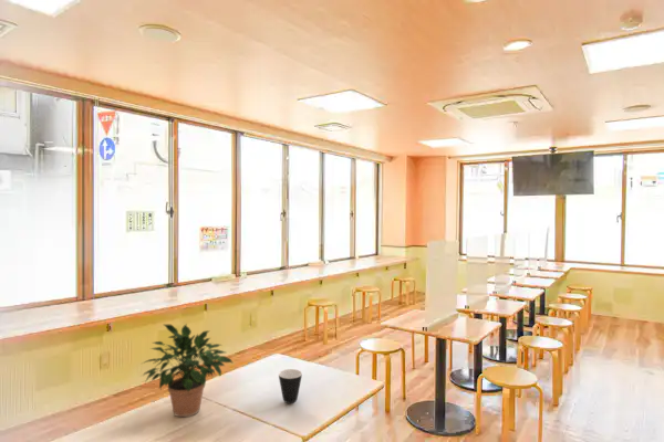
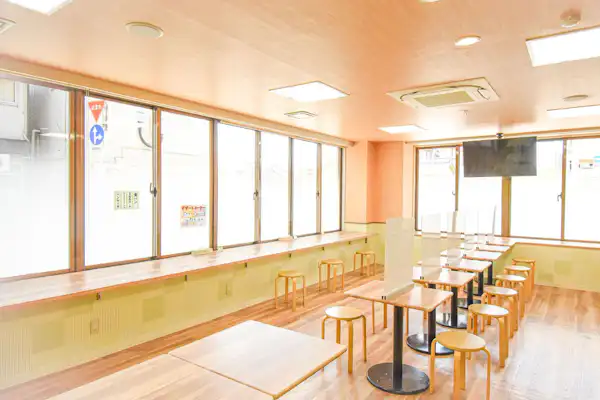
- mug [278,368,303,404]
- potted plant [141,324,235,418]
